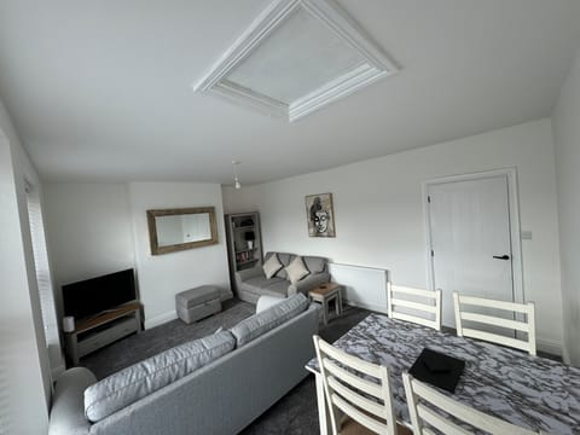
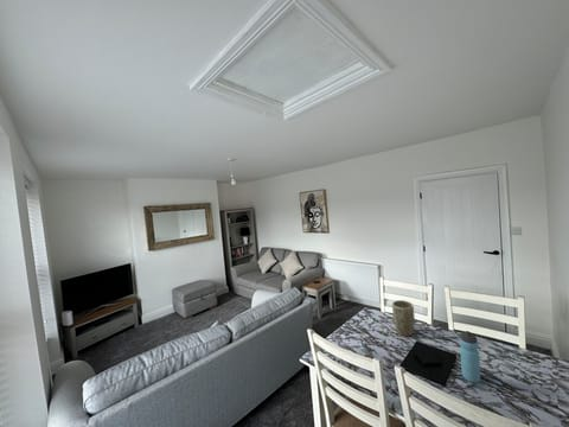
+ plant pot [391,299,416,337]
+ water bottle [459,330,481,384]
